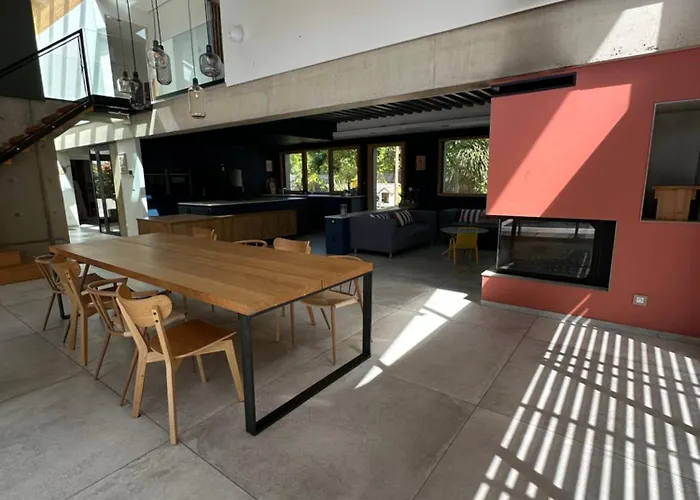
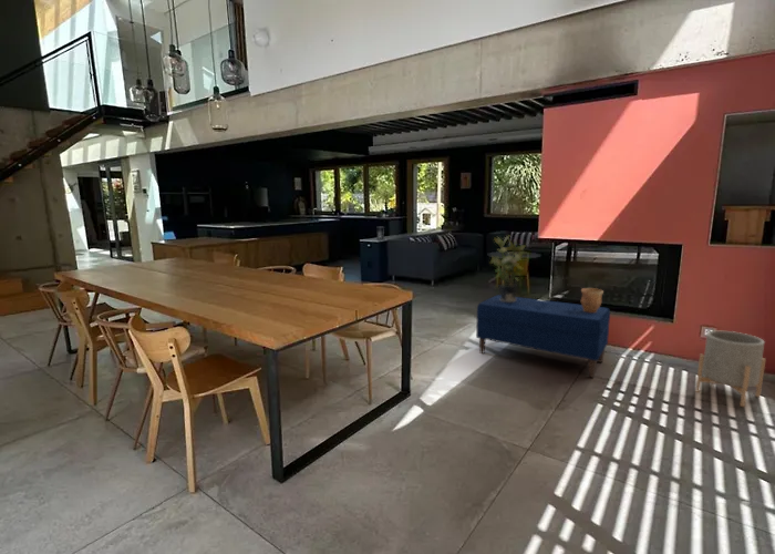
+ bench [475,294,611,378]
+ potted plant [489,235,527,301]
+ ceramic vessel [580,287,604,312]
+ planter [694,330,767,408]
